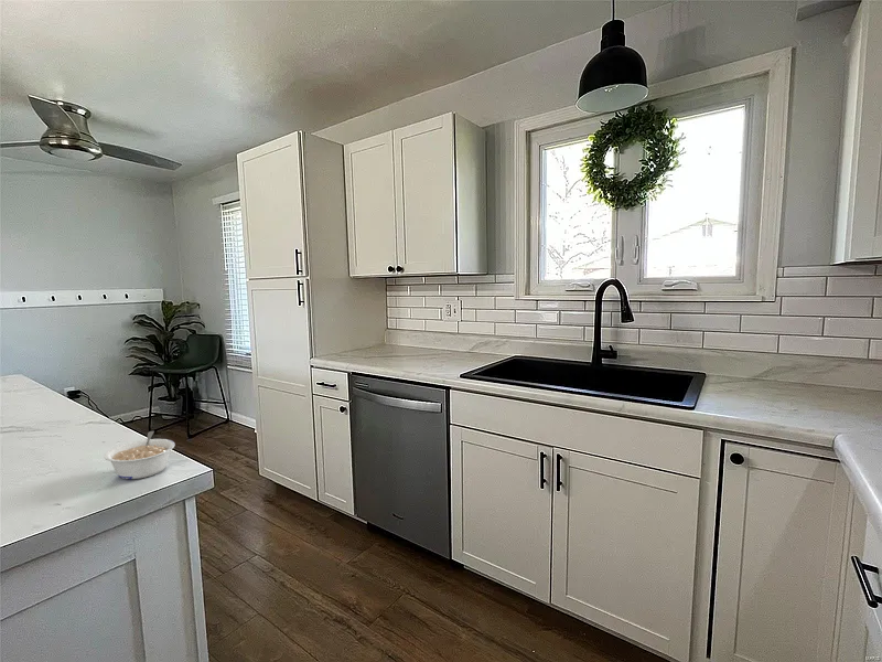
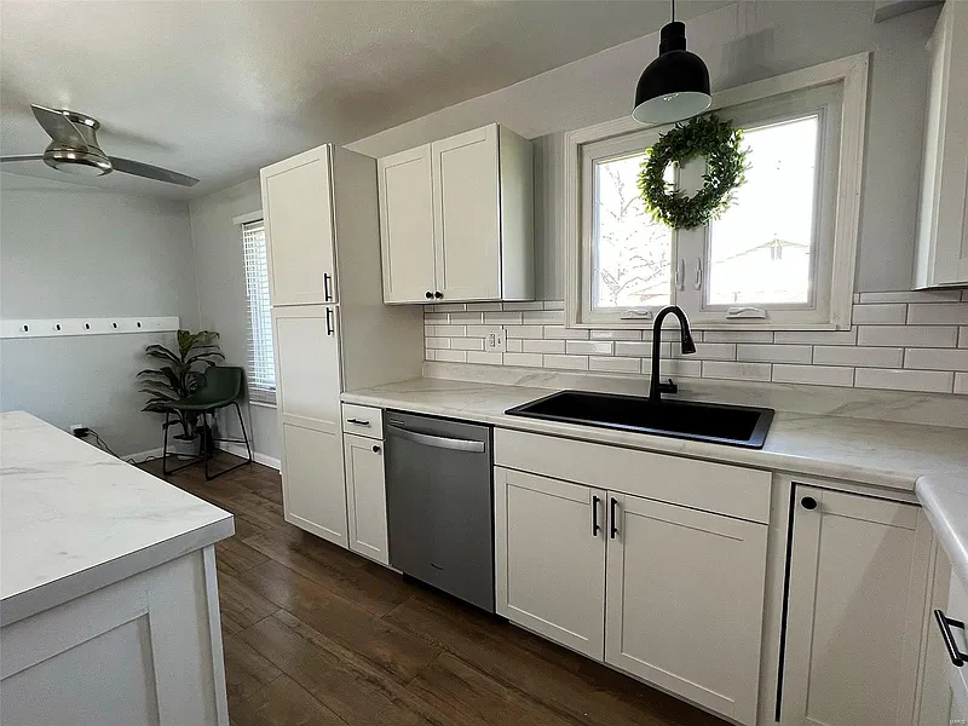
- legume [104,430,176,480]
